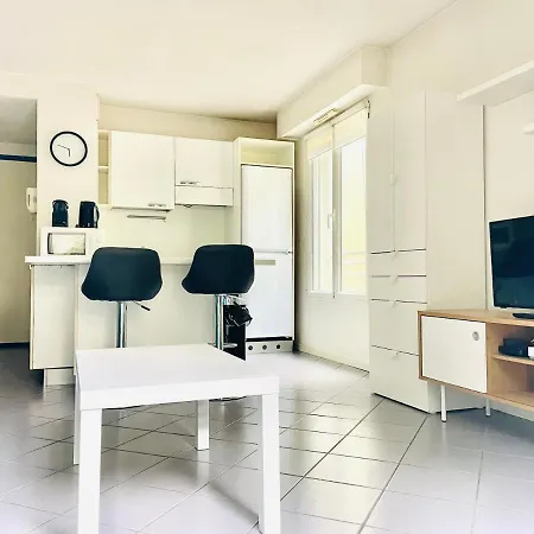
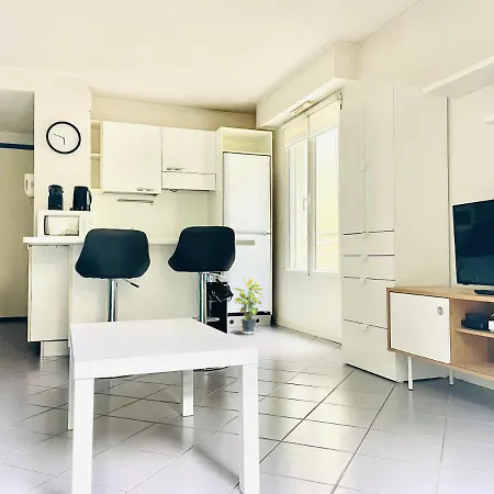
+ potted plant [233,276,263,335]
